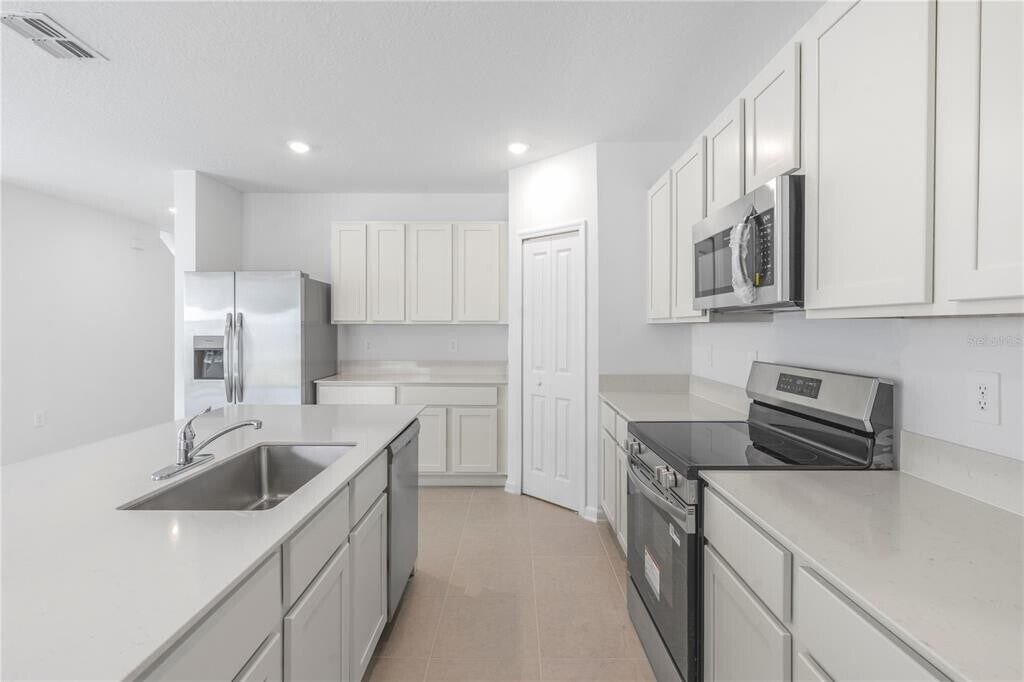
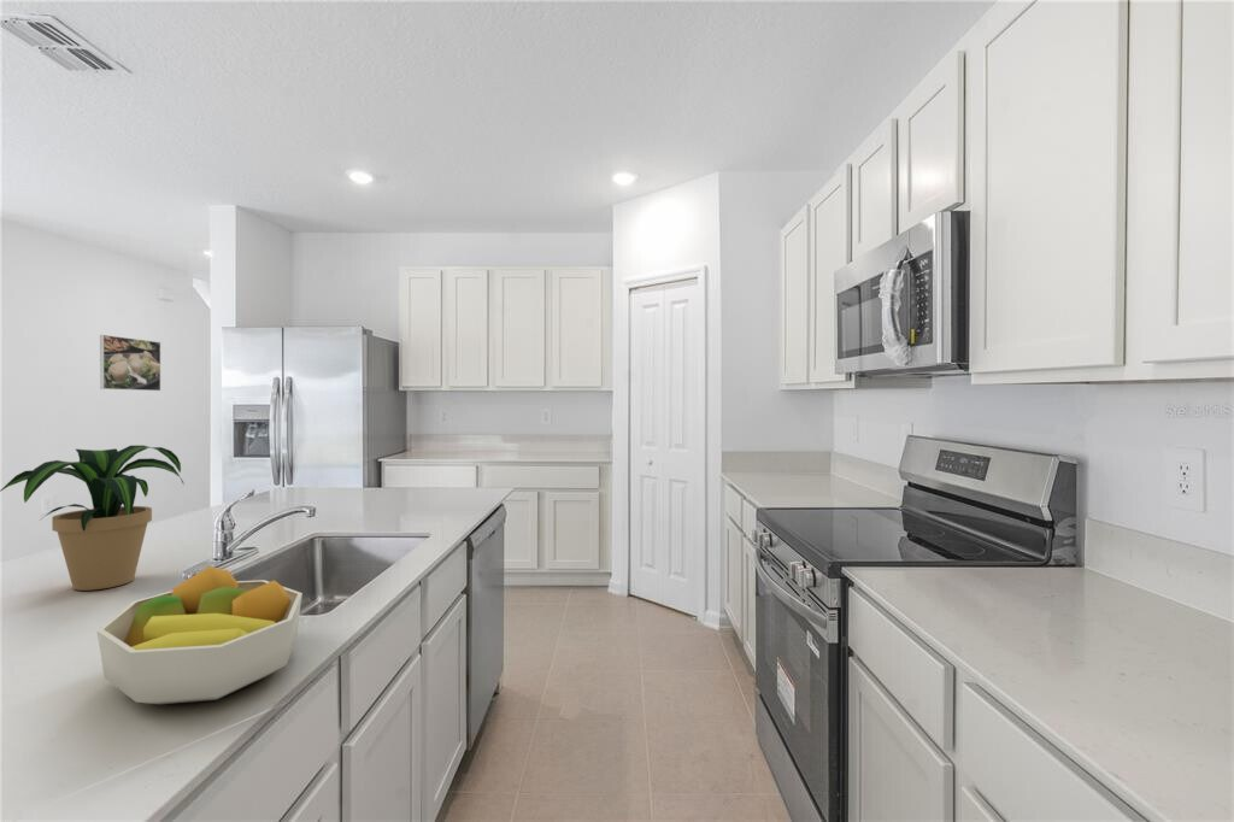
+ fruit bowl [96,565,304,705]
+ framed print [99,334,161,392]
+ potted plant [0,445,184,592]
